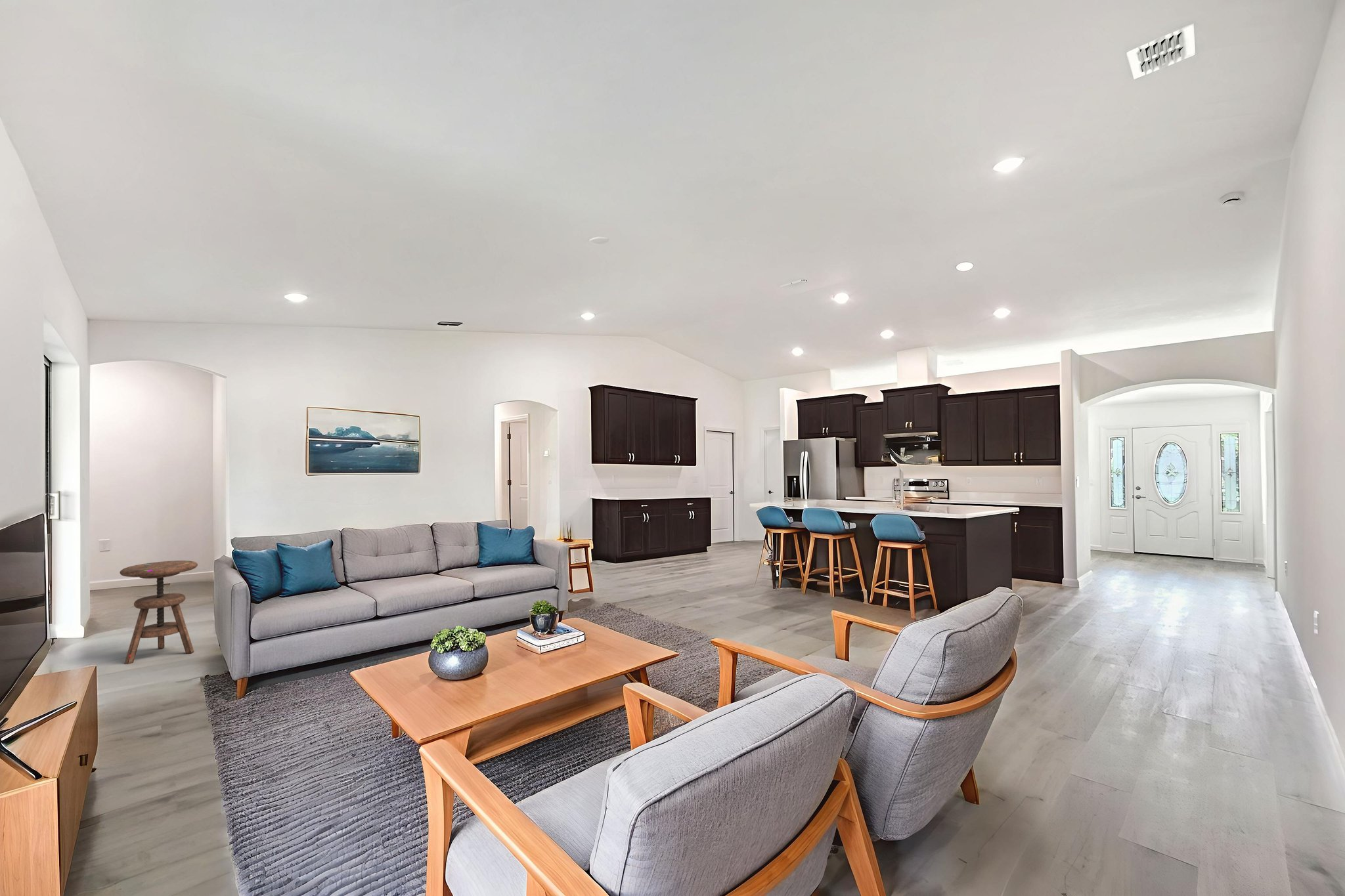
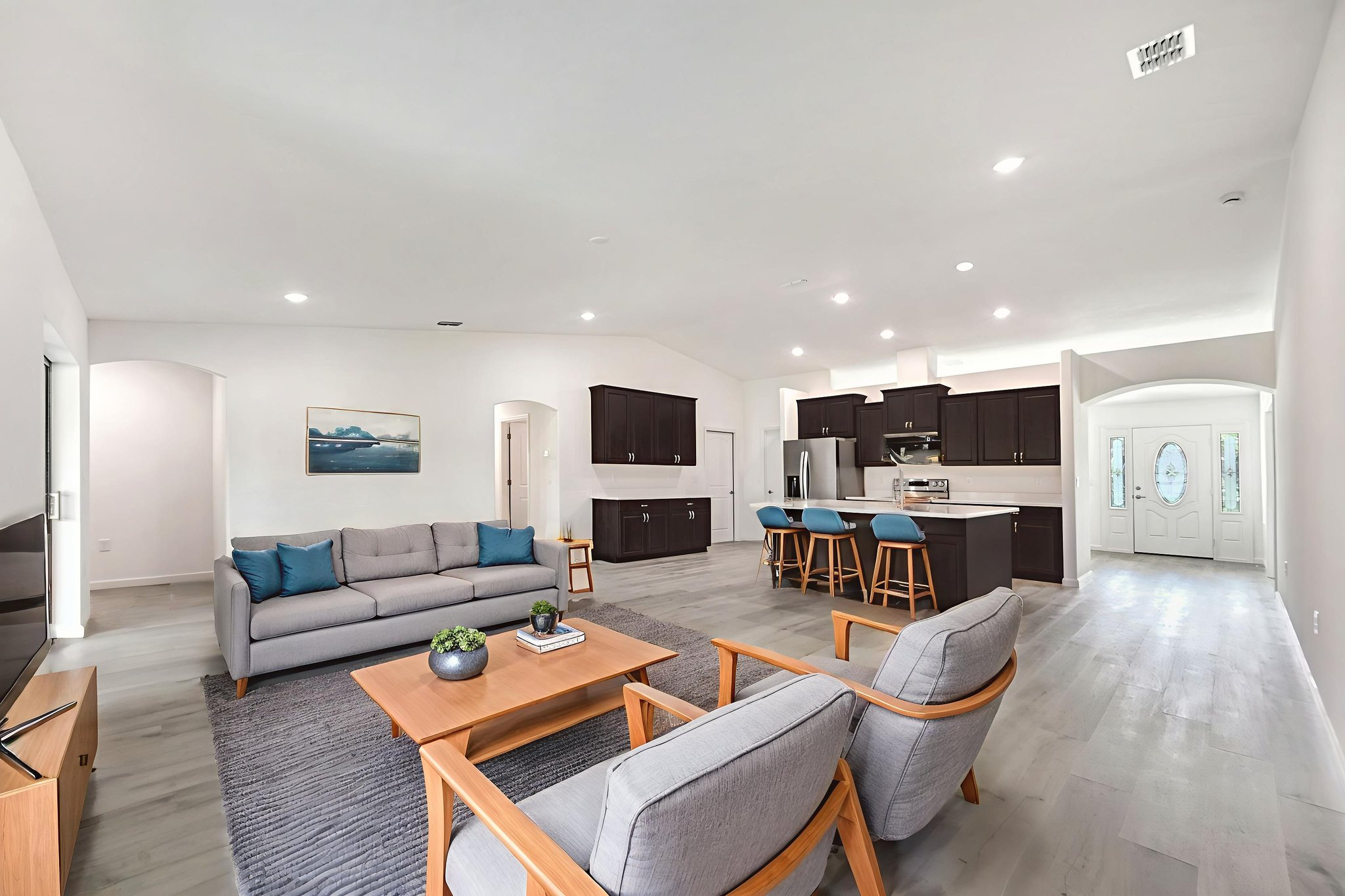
- side table [119,560,198,665]
